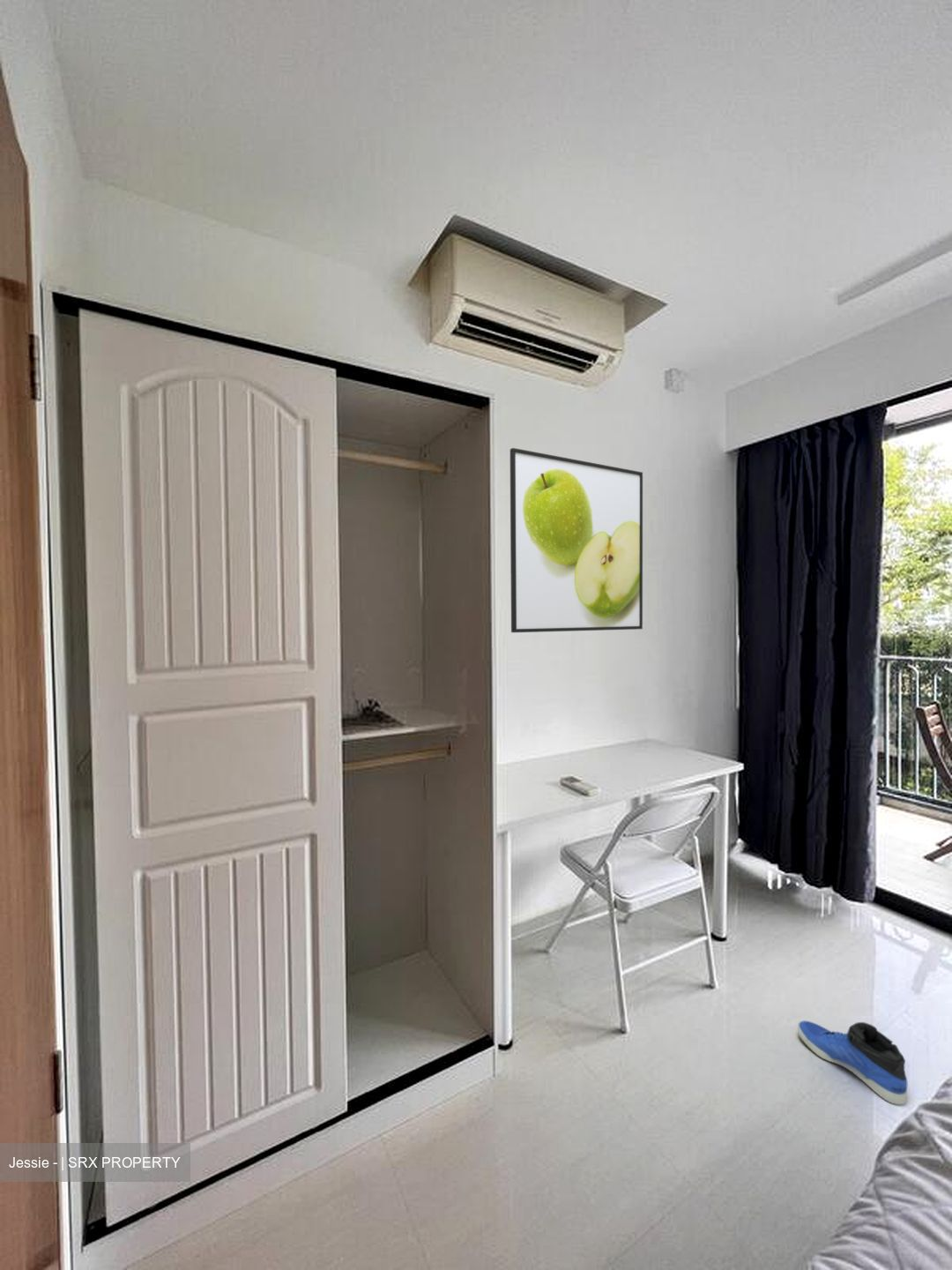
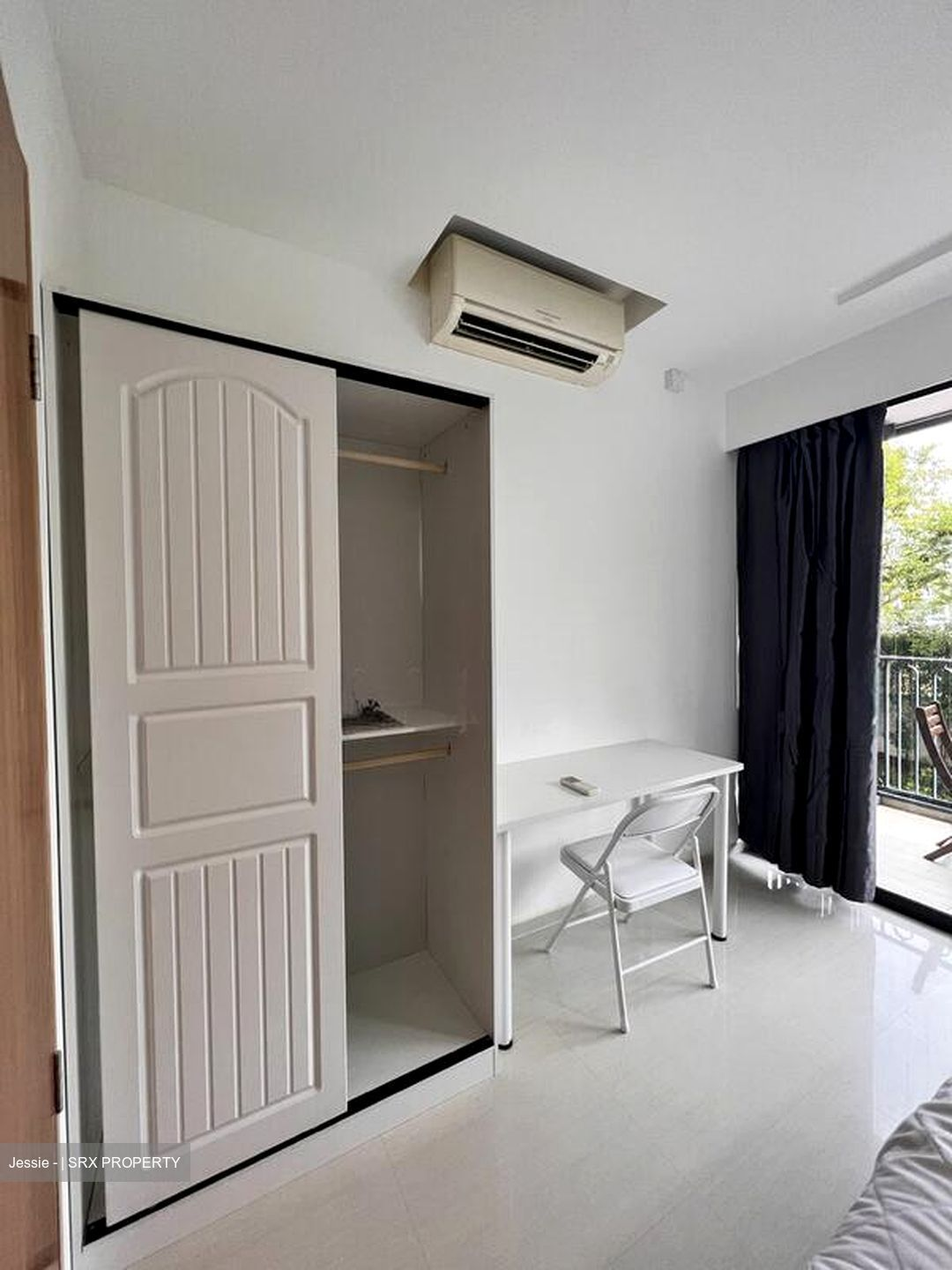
- sneaker [797,1020,908,1105]
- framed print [509,447,643,633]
